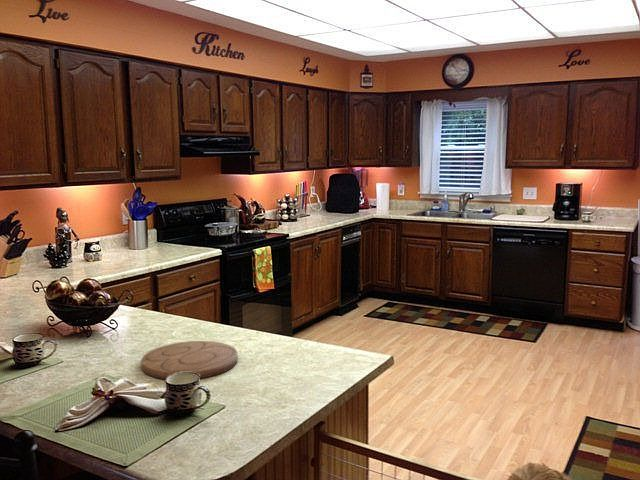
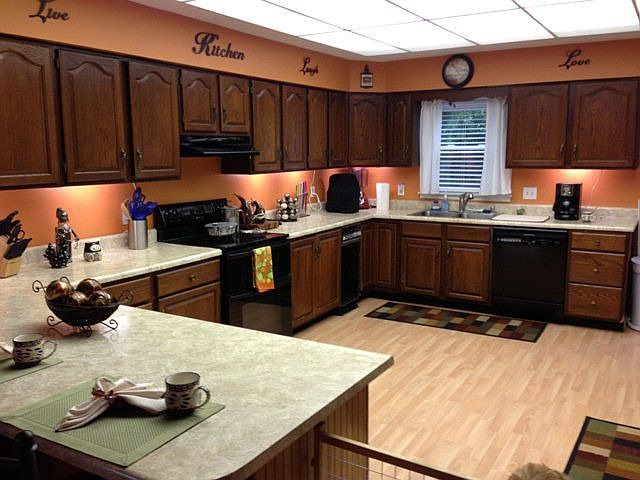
- cutting board [140,340,239,380]
